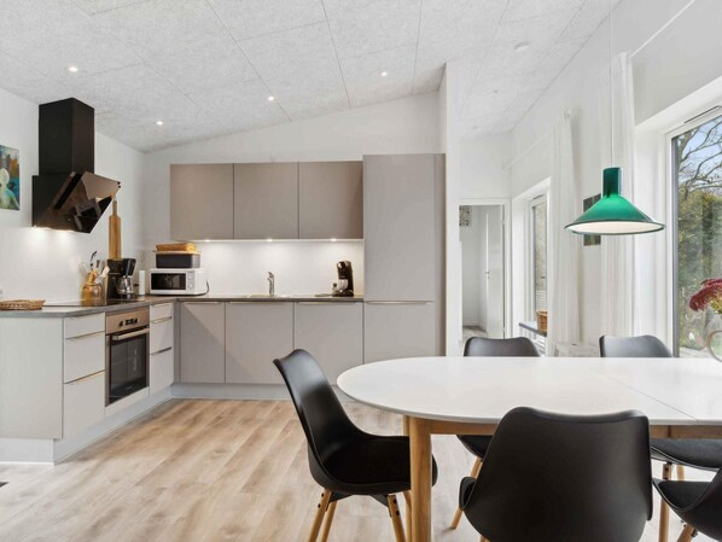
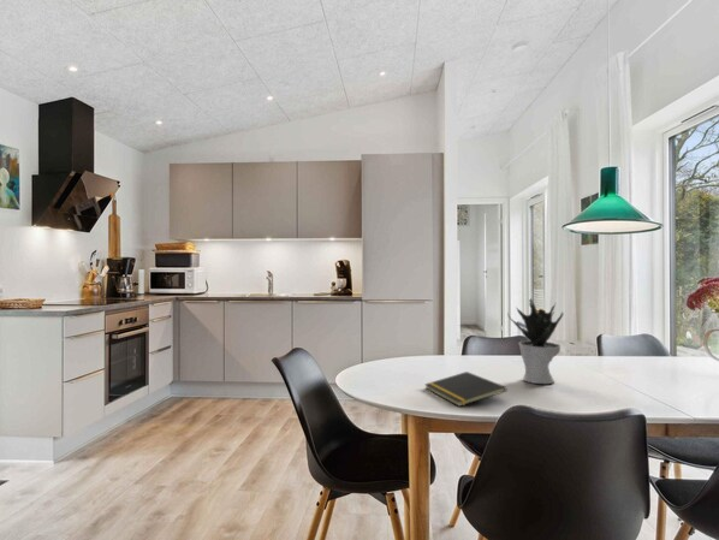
+ potted plant [506,298,565,385]
+ notepad [423,370,509,408]
